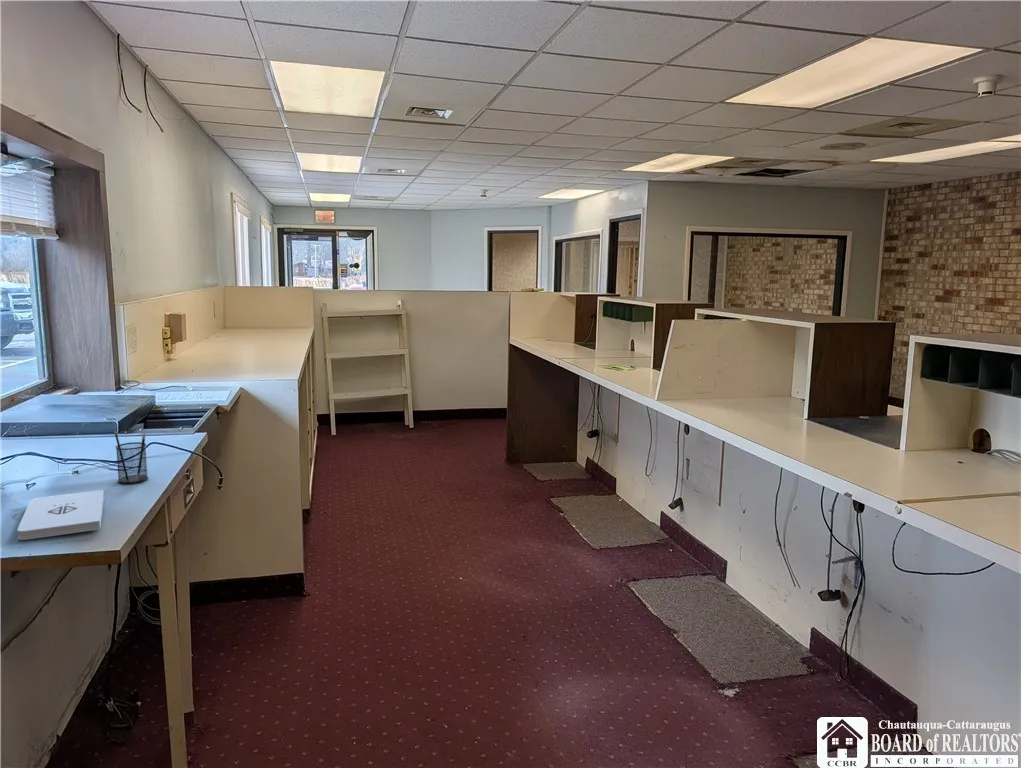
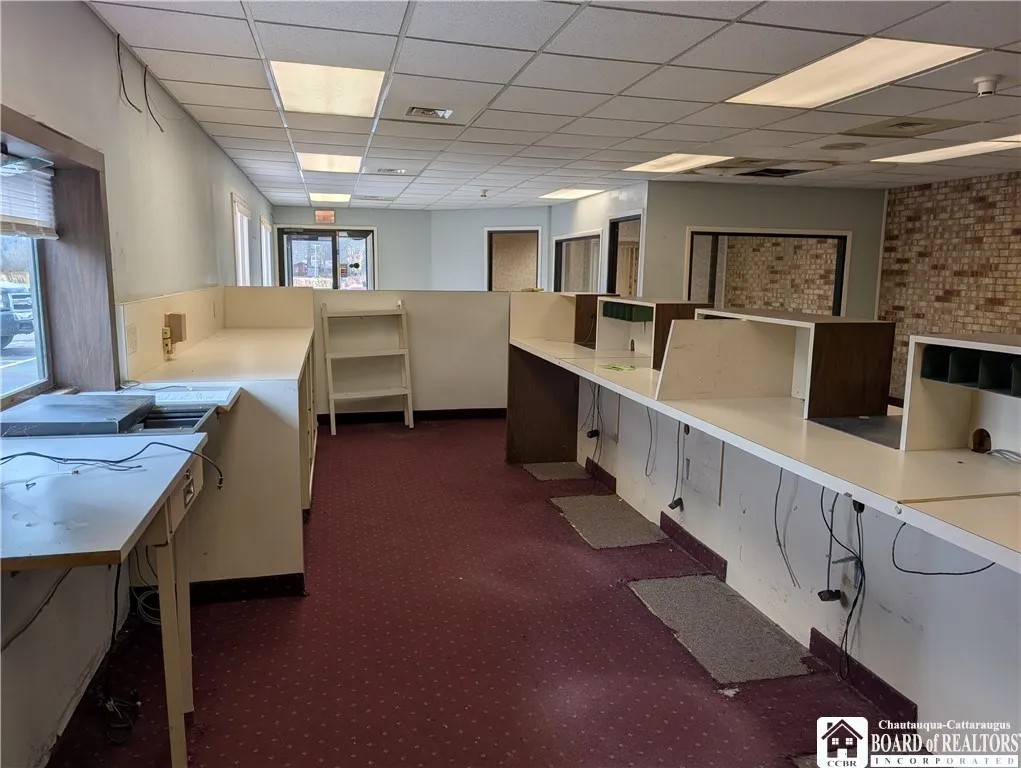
- notepad [16,489,105,541]
- pencil holder [114,430,149,484]
